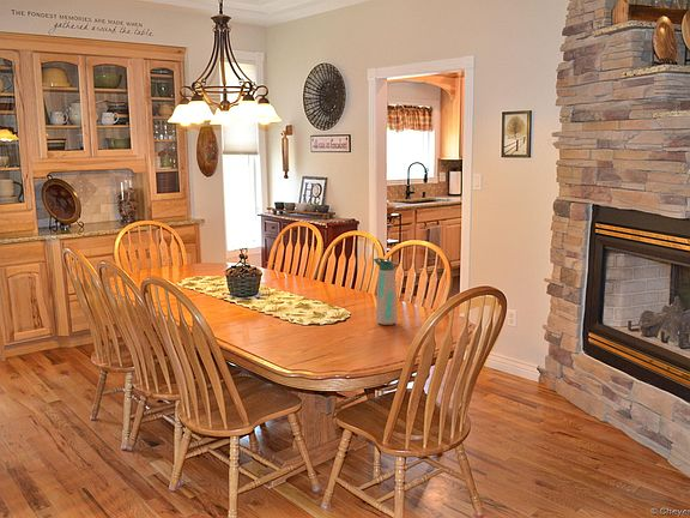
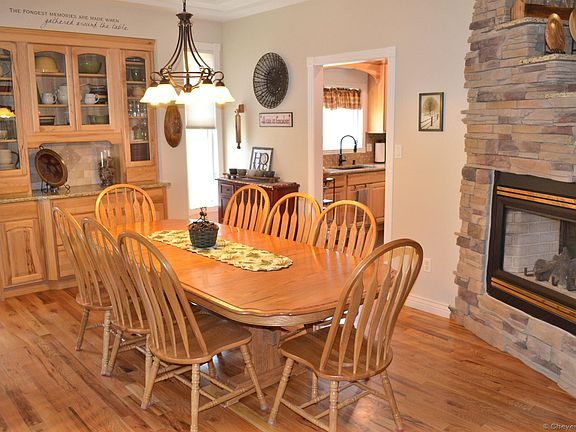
- water bottle [373,257,399,326]
